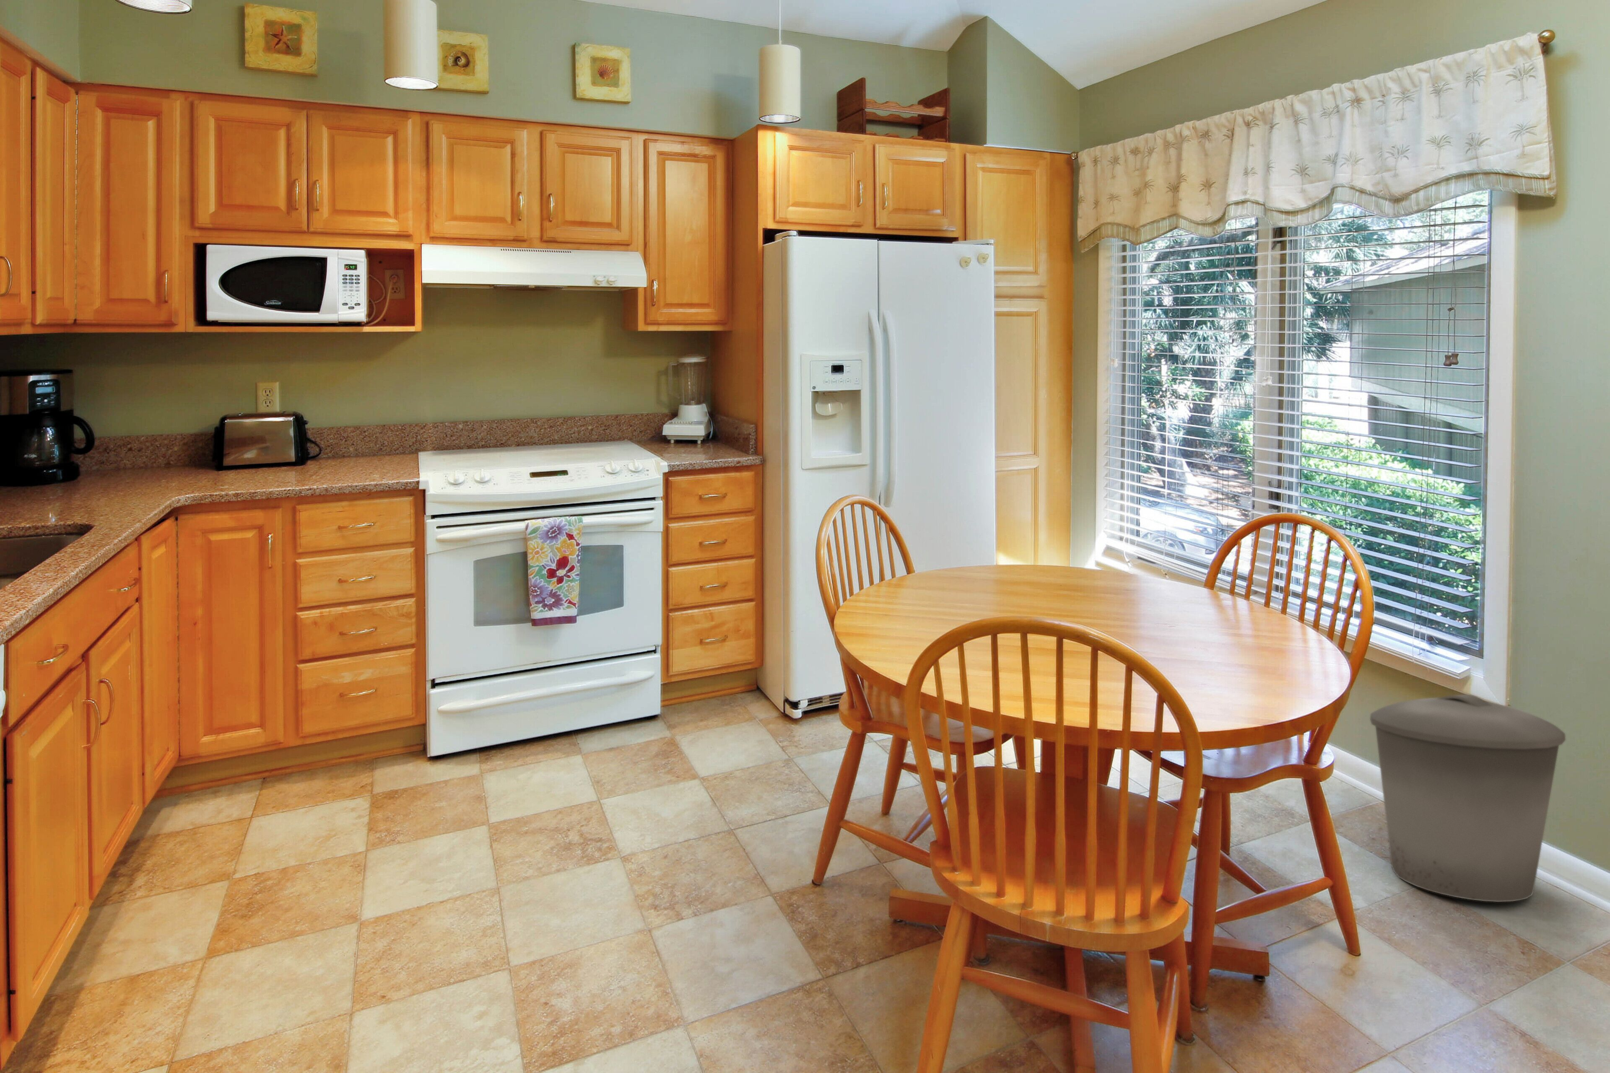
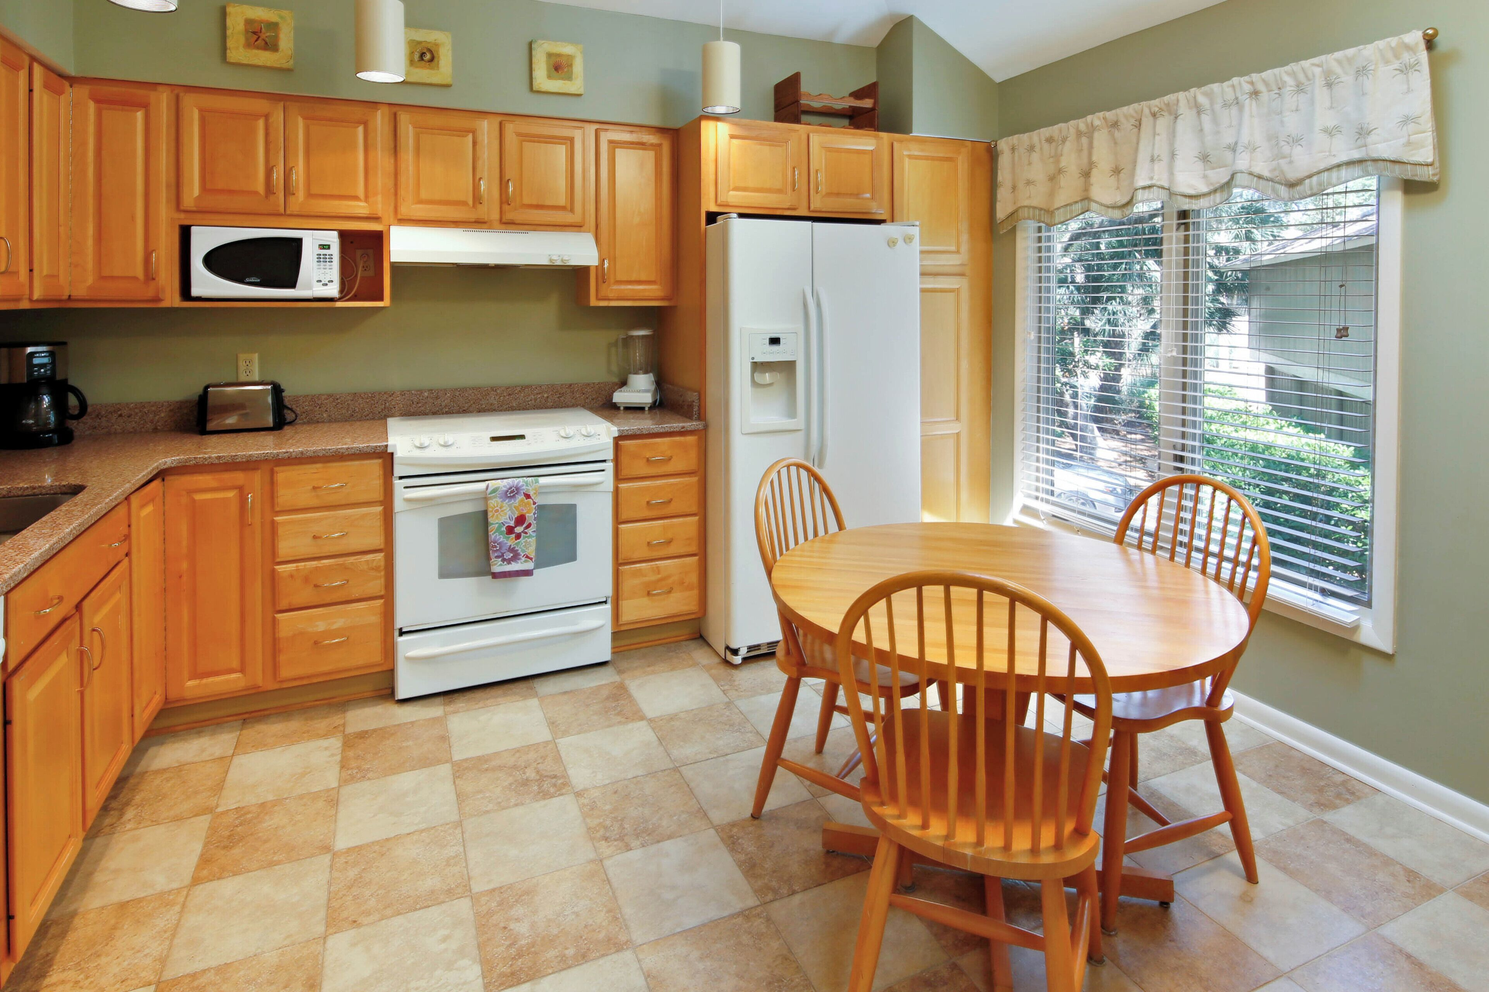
- trash can [1369,695,1566,903]
